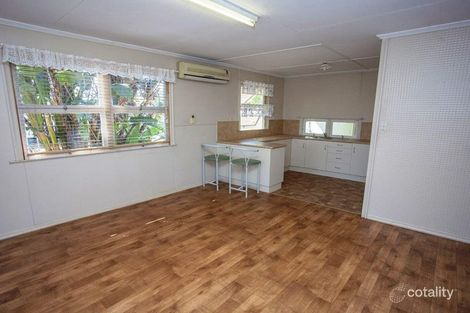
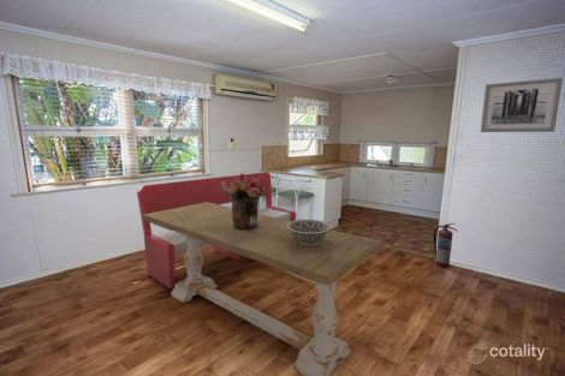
+ fire extinguisher [433,222,458,269]
+ wall art [480,77,564,133]
+ decorative bowl [286,219,333,246]
+ bouquet [221,173,264,229]
+ dining table [143,202,383,376]
+ bench [136,171,298,291]
